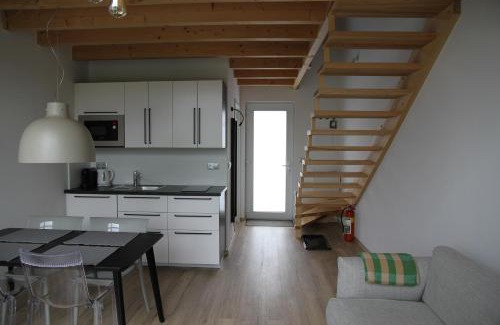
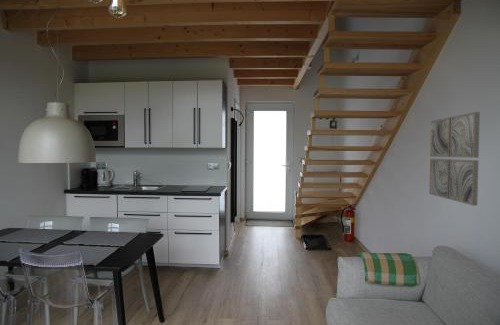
+ wall art [428,111,481,207]
